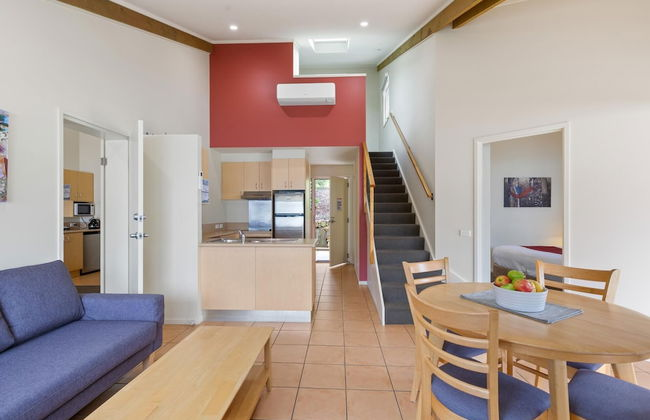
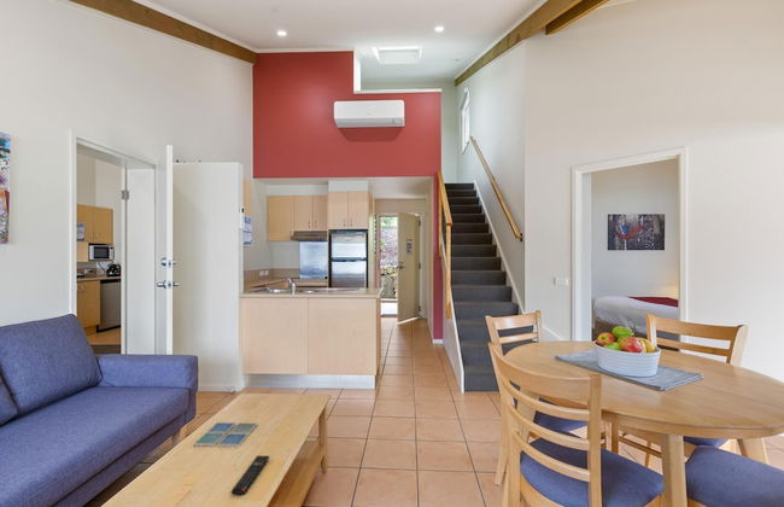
+ drink coaster [193,421,259,448]
+ remote control [230,455,270,497]
